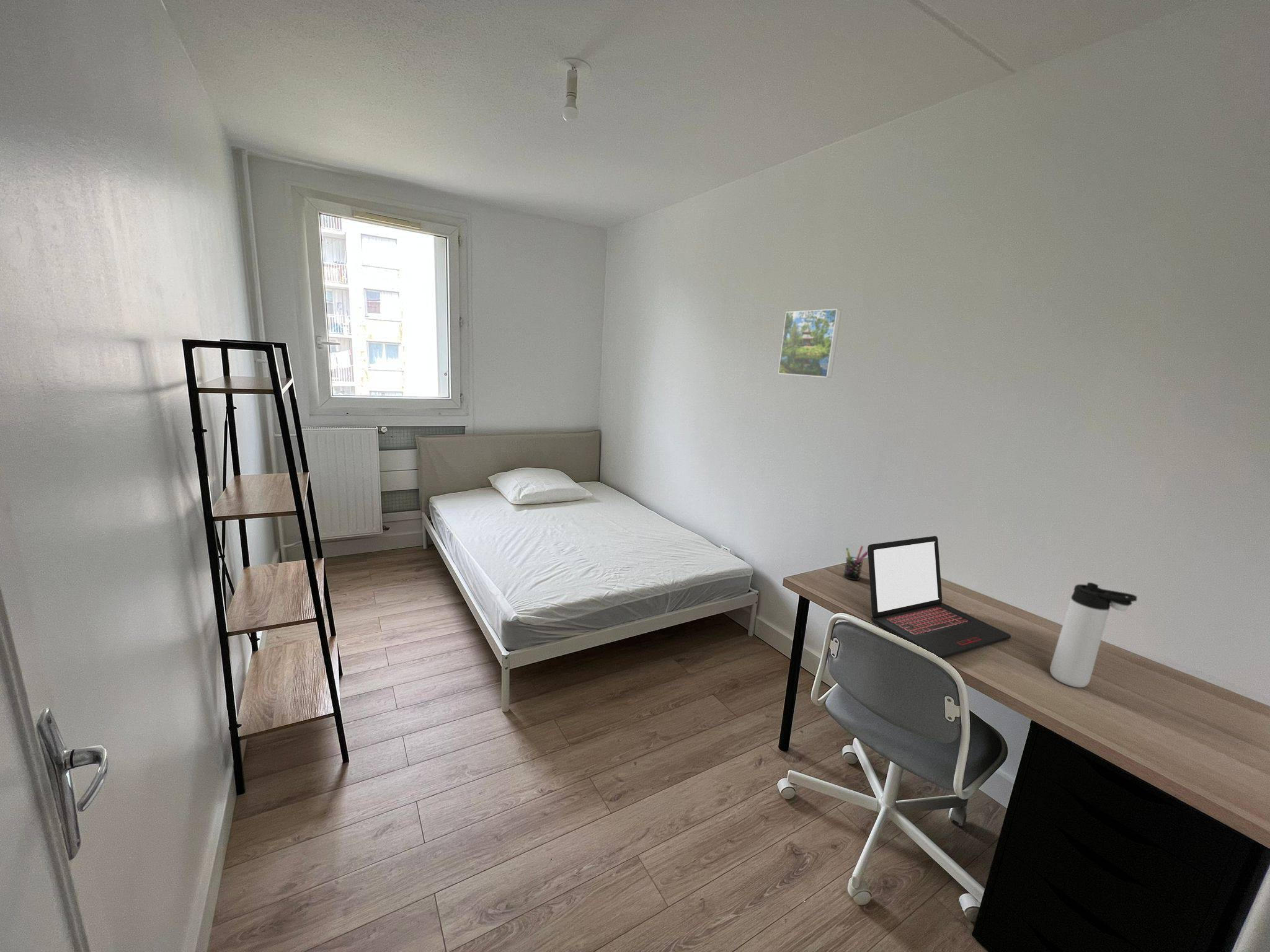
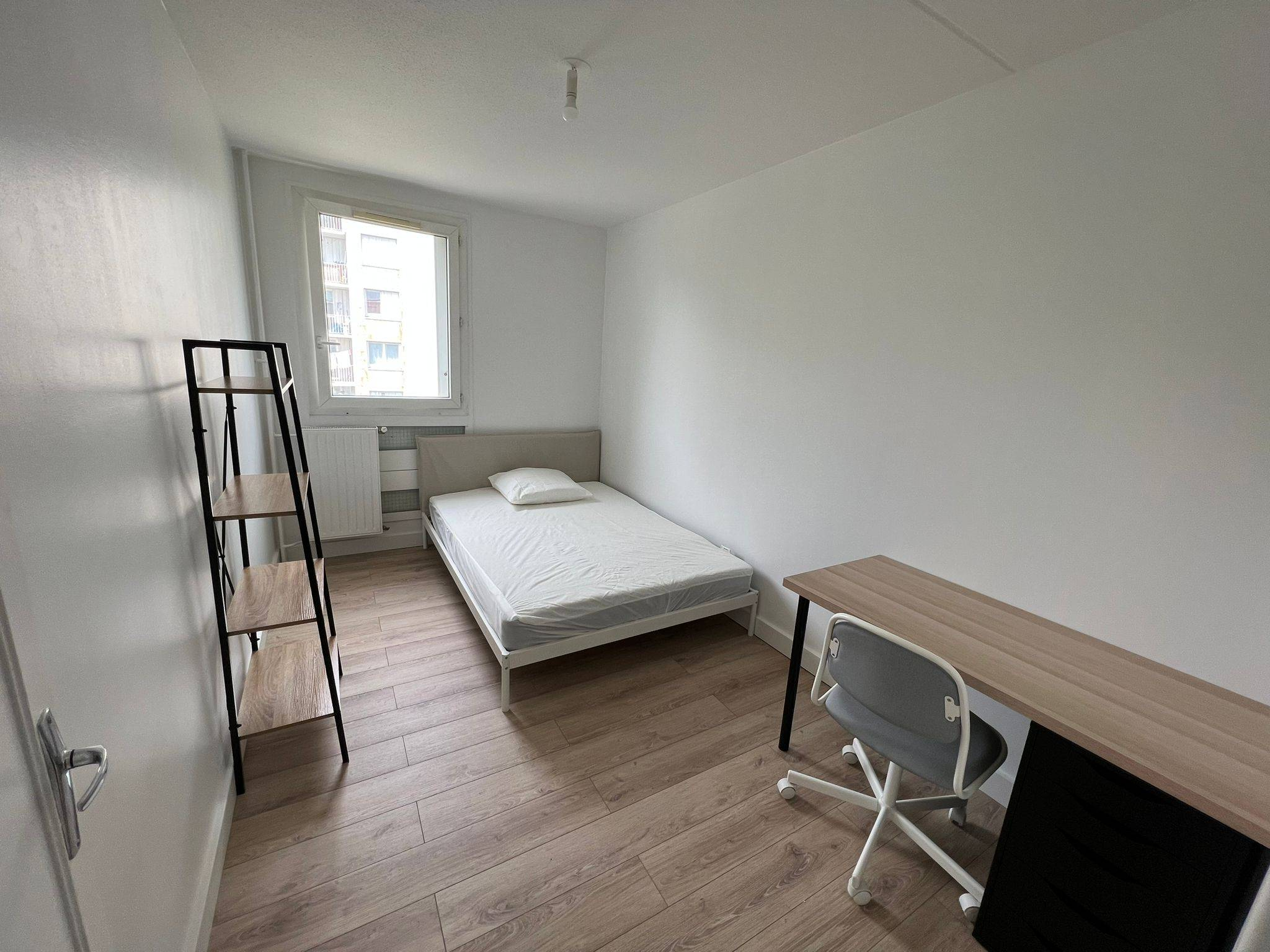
- thermos bottle [1049,582,1138,689]
- laptop [867,536,1011,659]
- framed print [778,308,842,379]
- pen holder [843,545,868,581]
